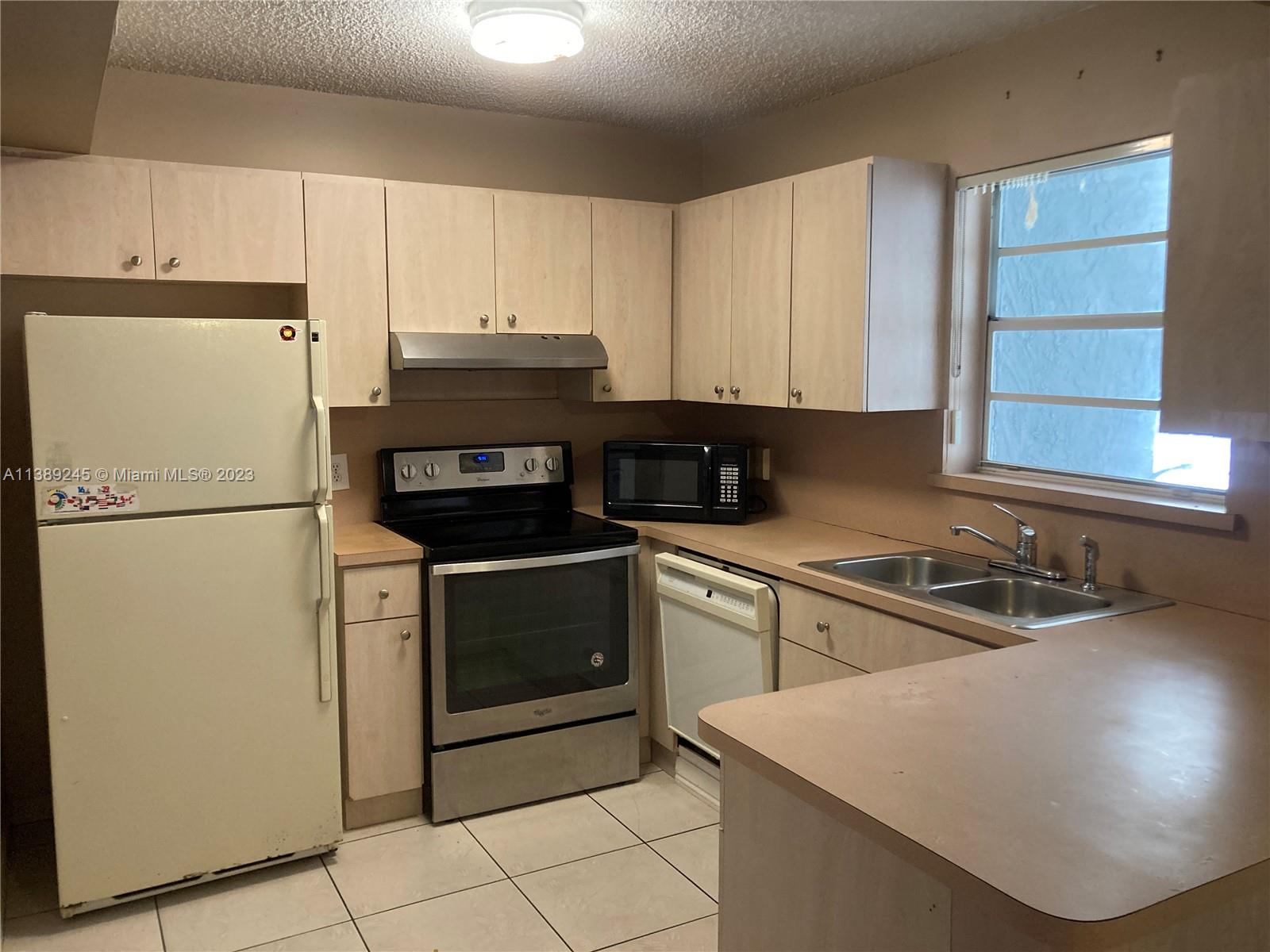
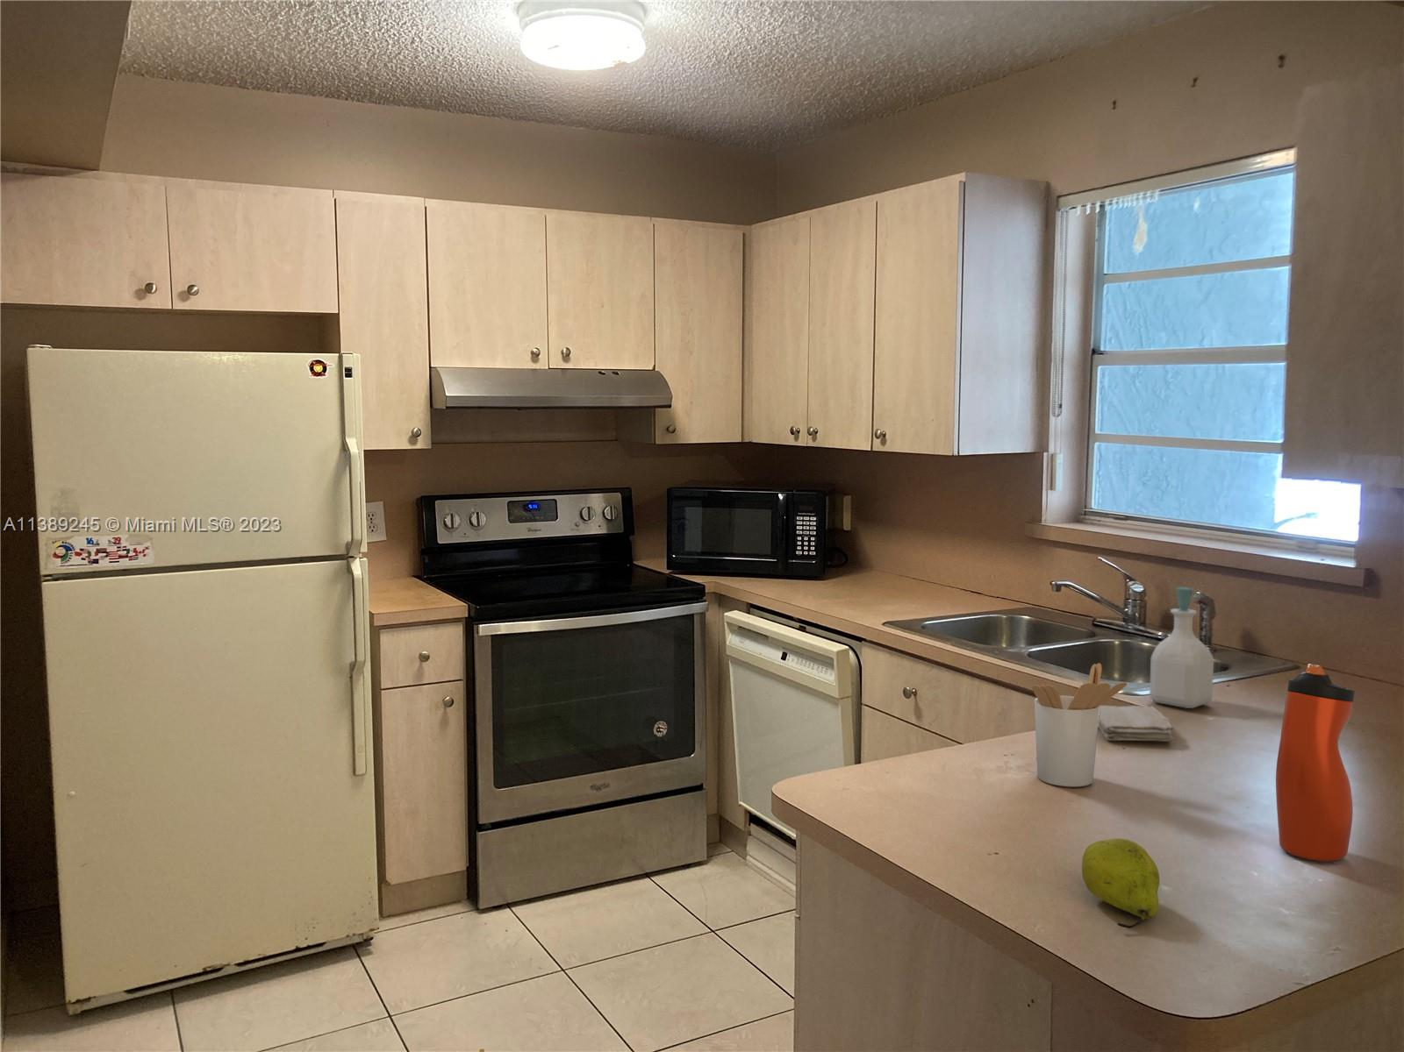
+ water bottle [1275,663,1355,863]
+ utensil holder [1031,663,1128,787]
+ soap bottle [1149,587,1215,709]
+ washcloth [1098,705,1174,743]
+ fruit [1081,838,1160,929]
